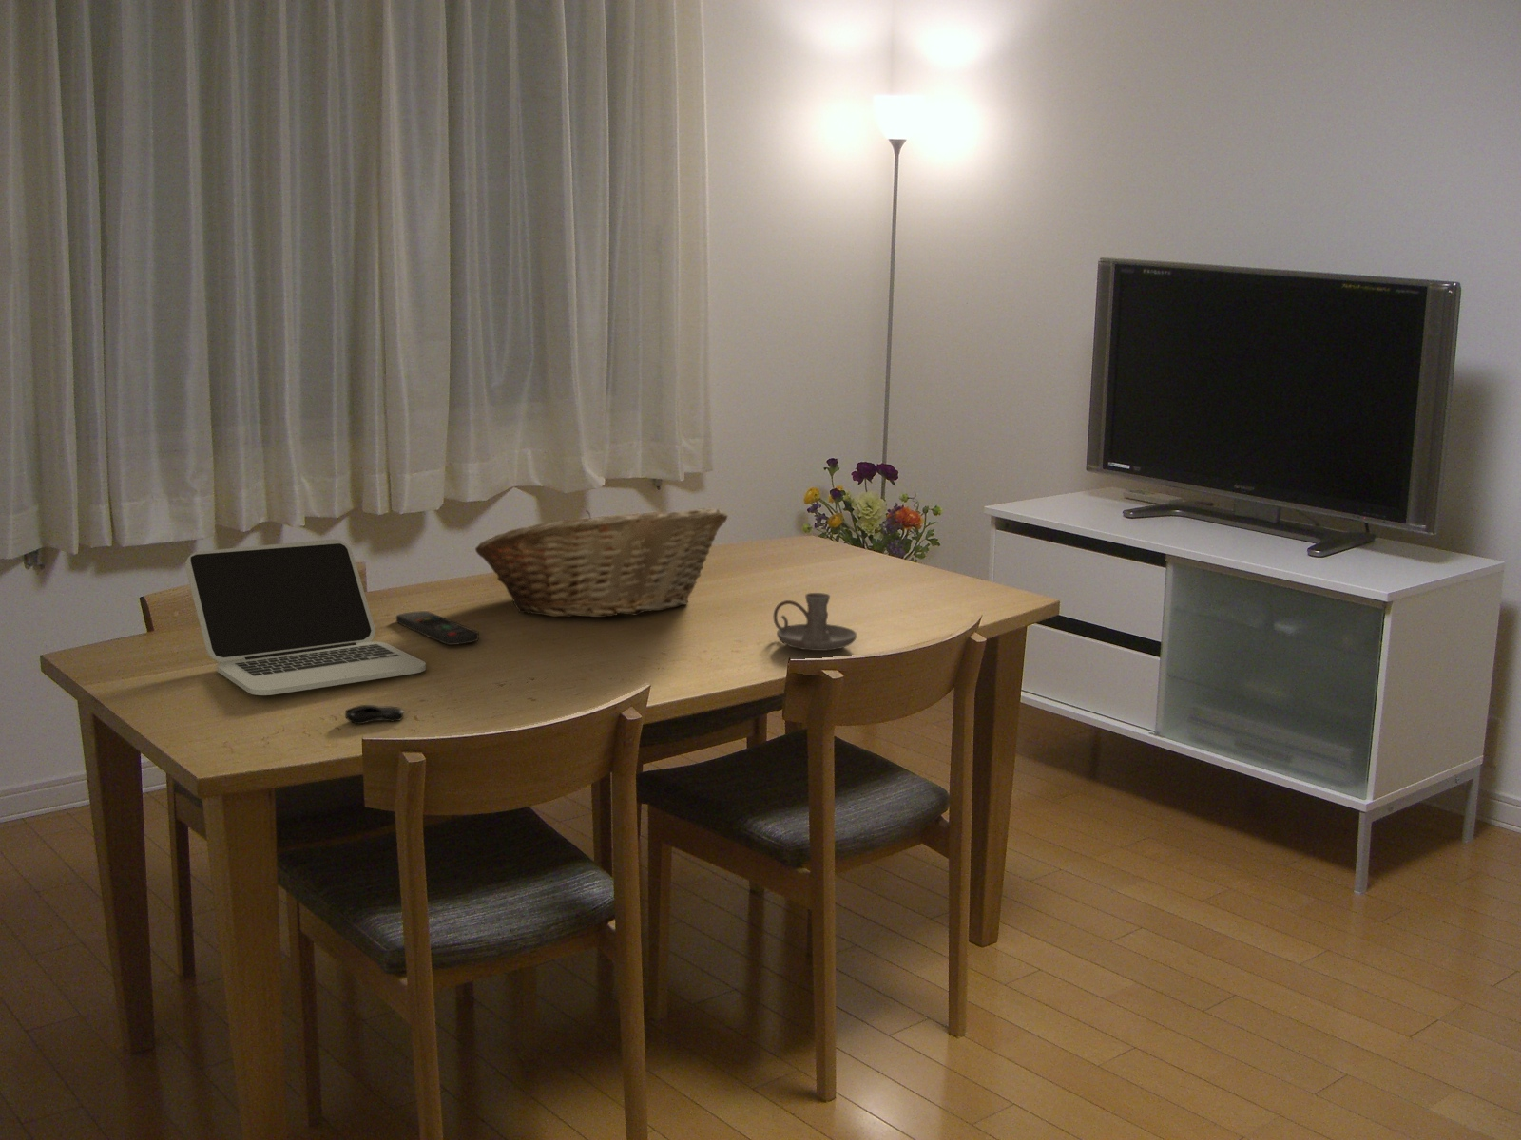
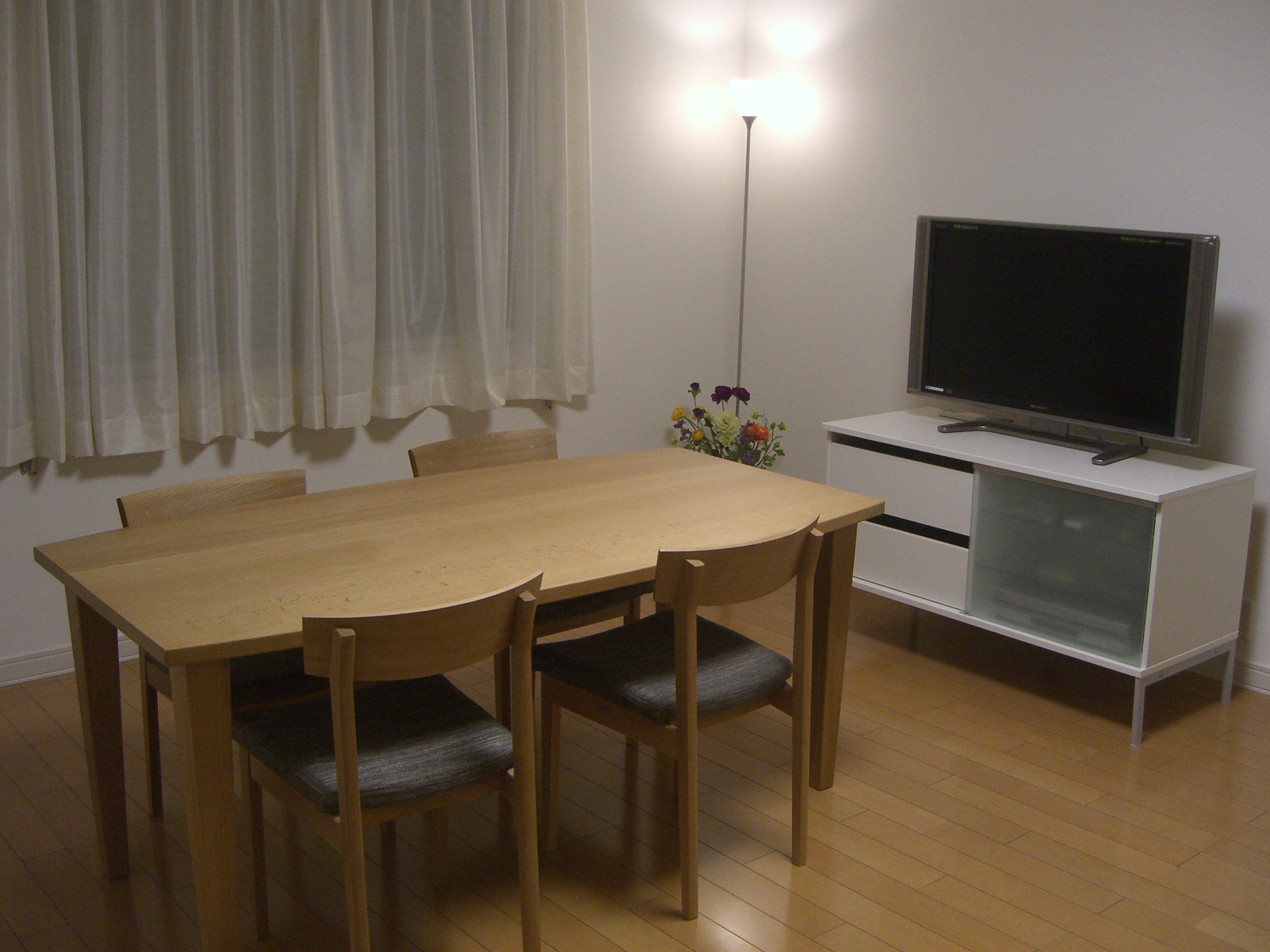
- laptop [184,539,426,697]
- computer mouse [344,704,405,724]
- fruit basket [474,508,729,618]
- candle holder [772,592,858,651]
- remote control [395,610,480,645]
